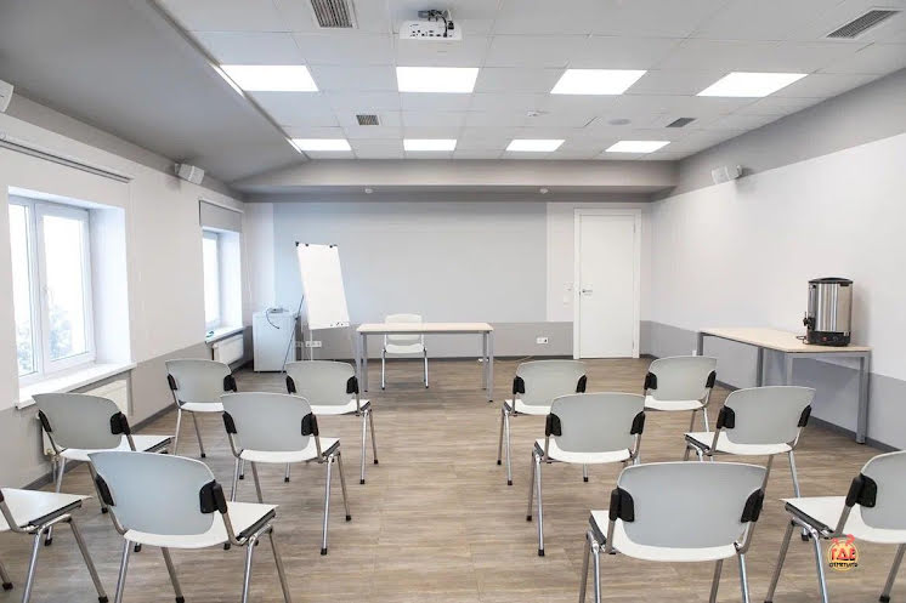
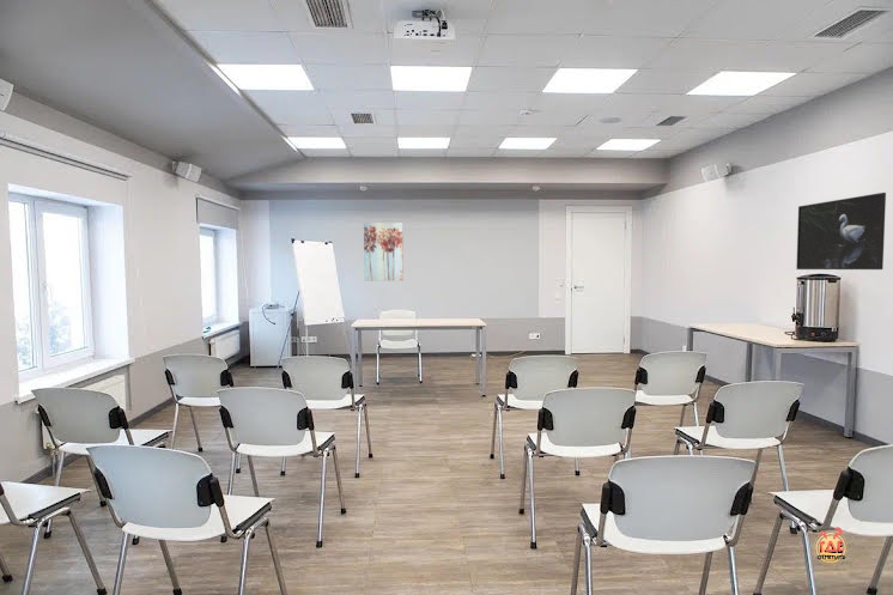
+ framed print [795,192,887,271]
+ wall art [363,221,405,283]
